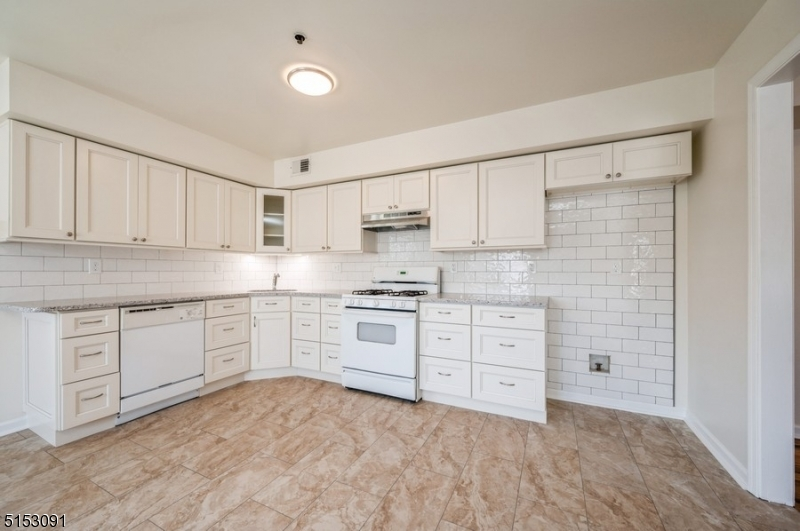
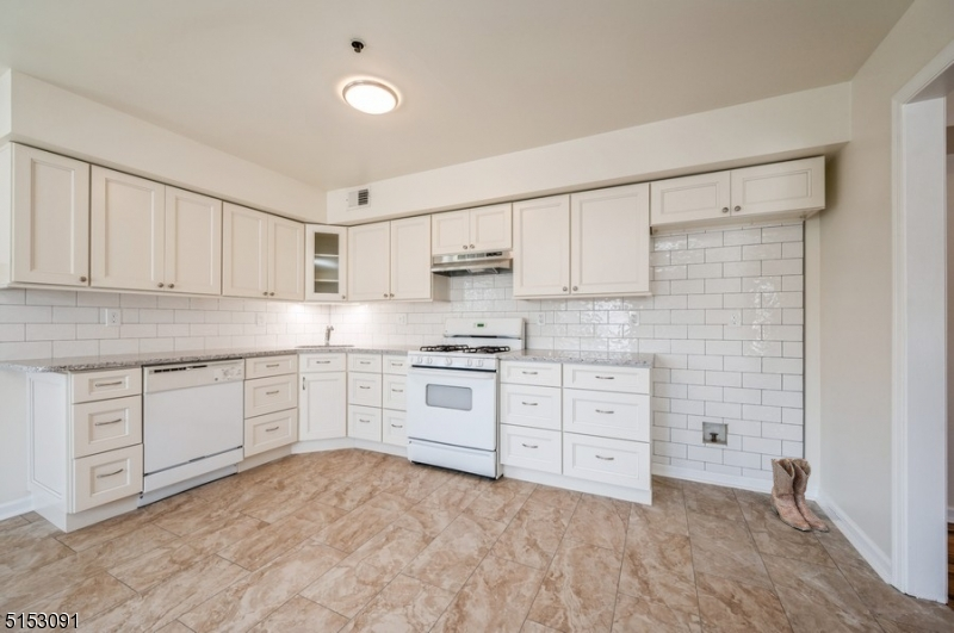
+ boots [769,457,829,533]
